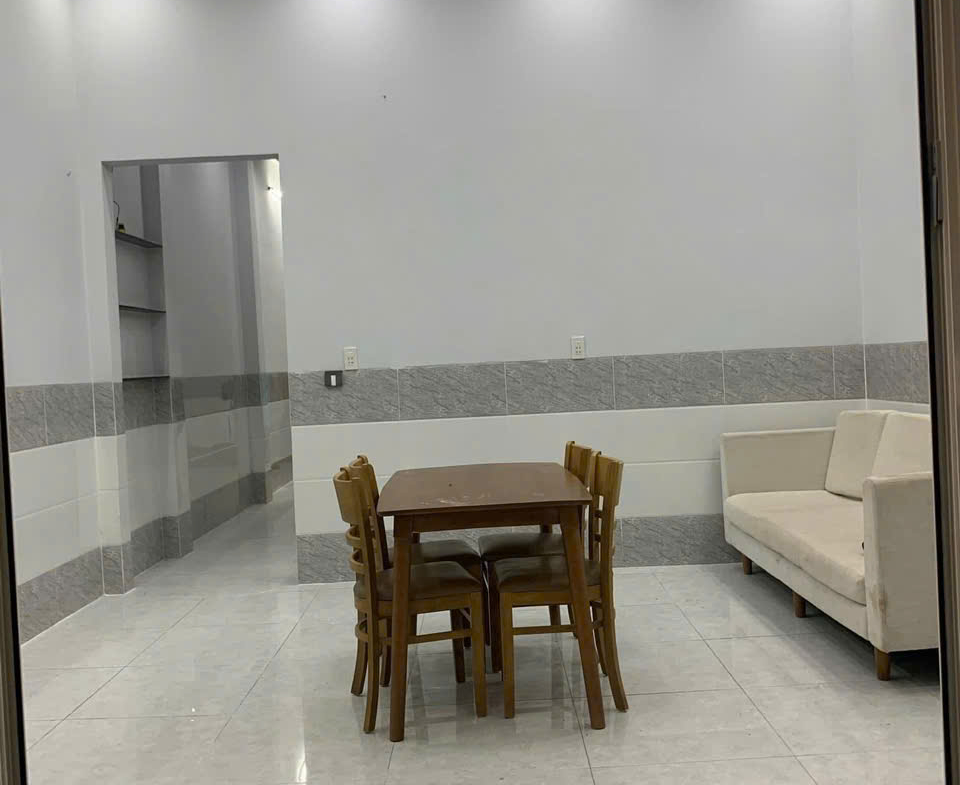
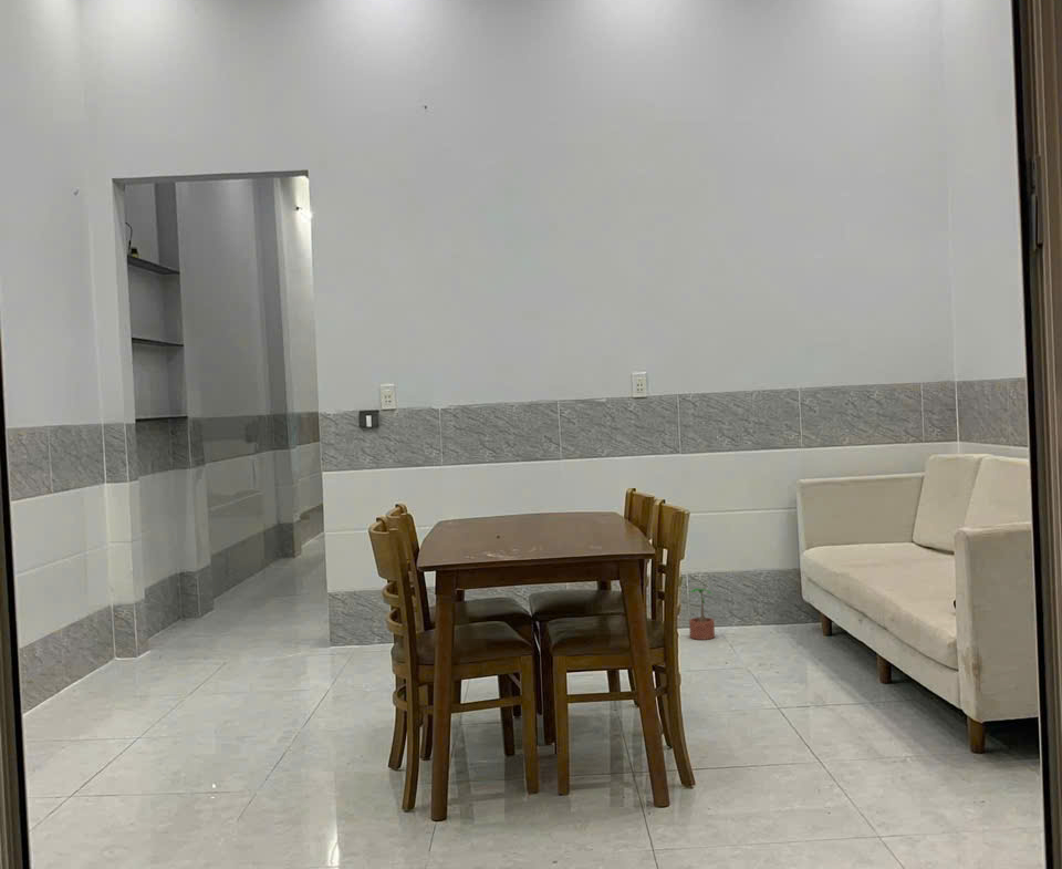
+ potted plant [686,588,716,641]
